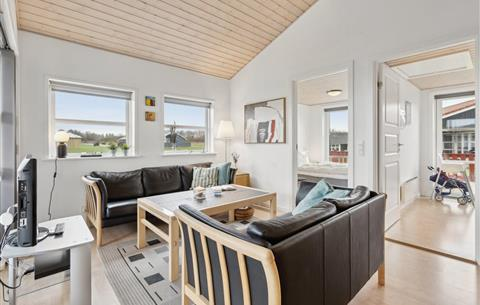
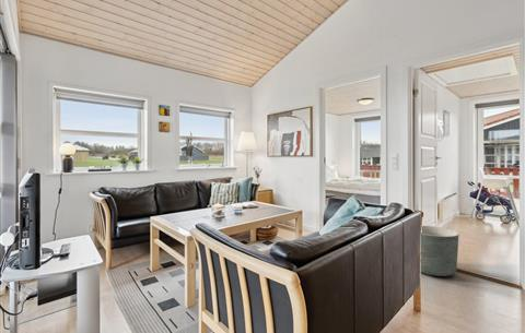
+ planter [420,225,459,277]
